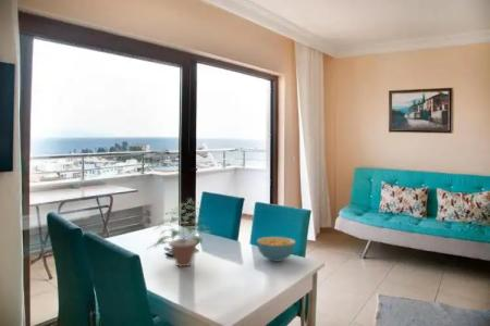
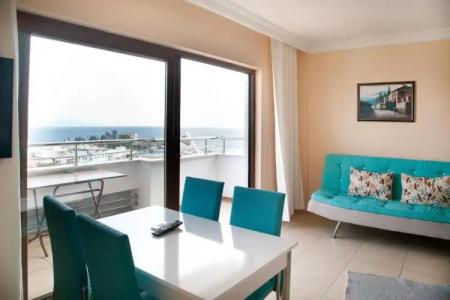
- cereal bowl [256,236,296,263]
- potted plant [147,198,218,267]
